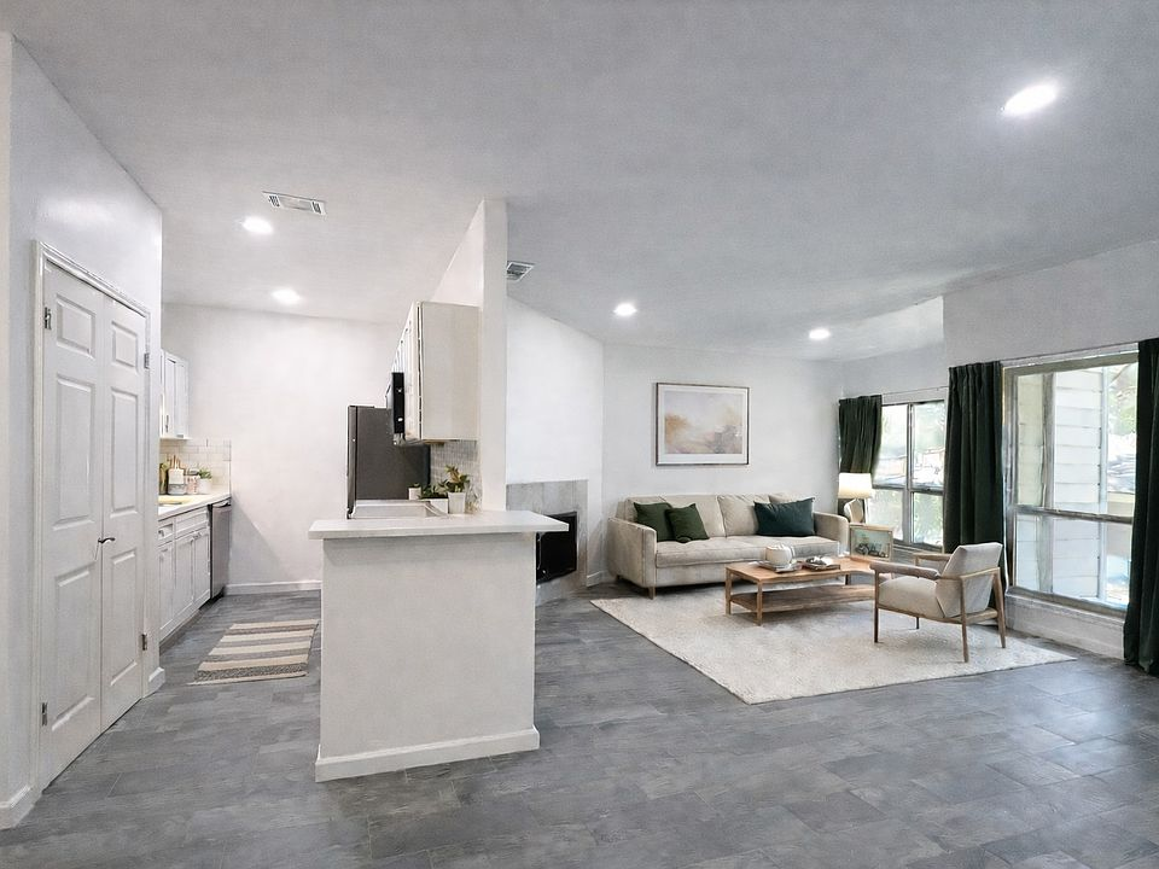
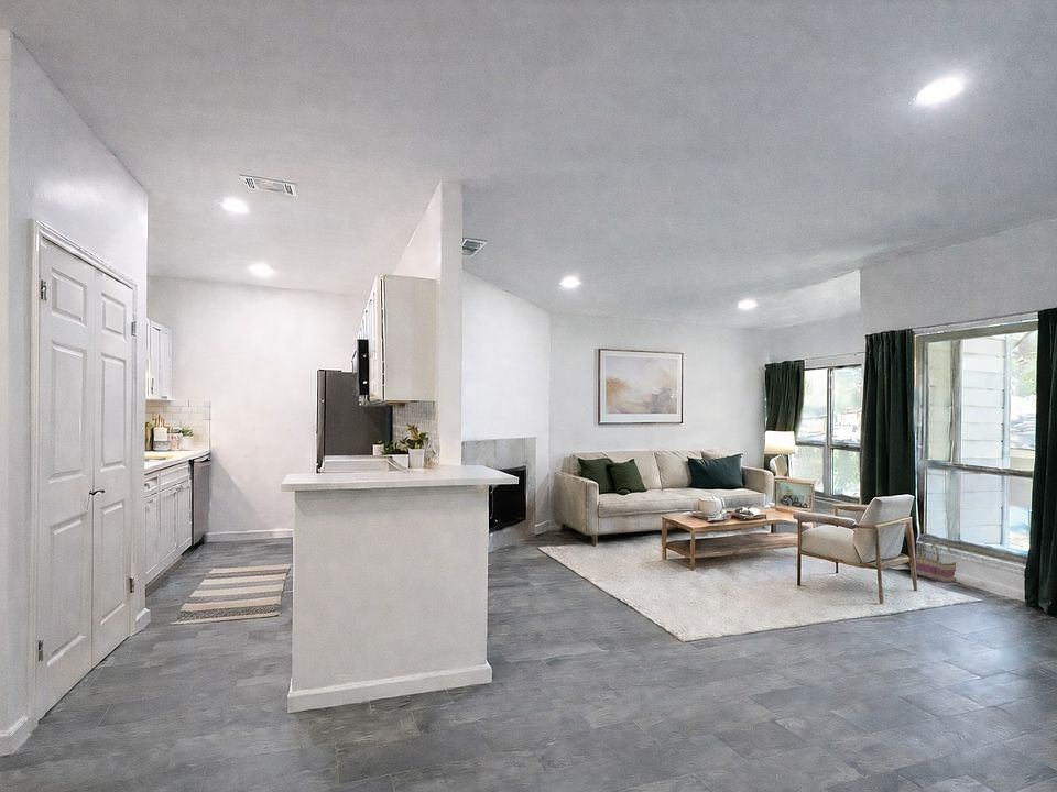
+ basket [915,539,958,584]
